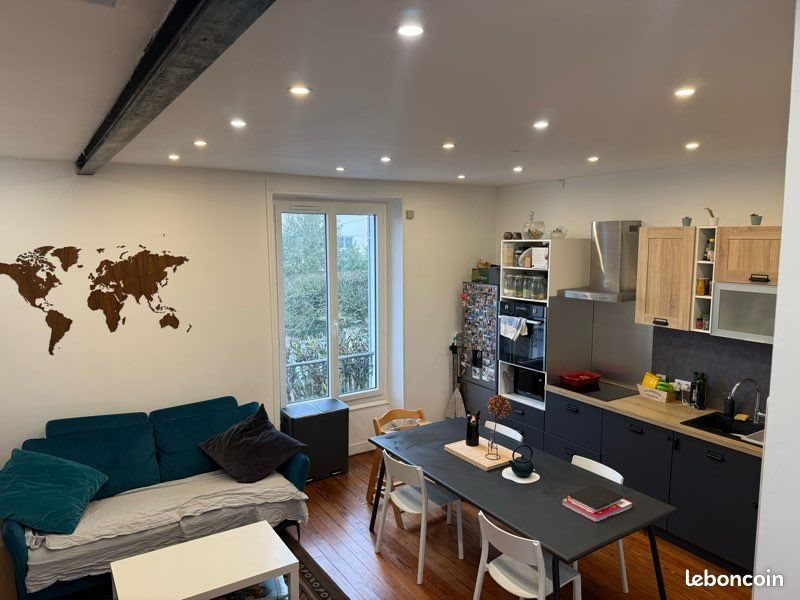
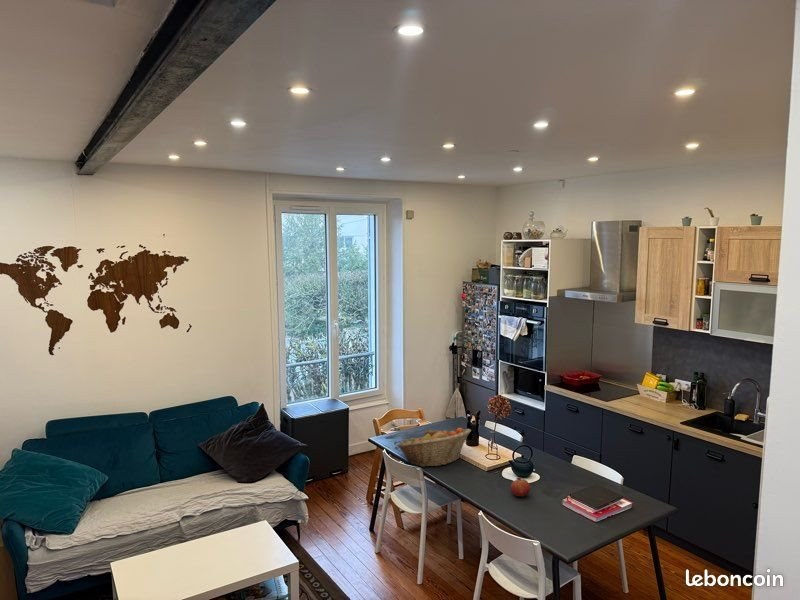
+ fruit basket [395,427,472,468]
+ fruit [510,477,531,497]
